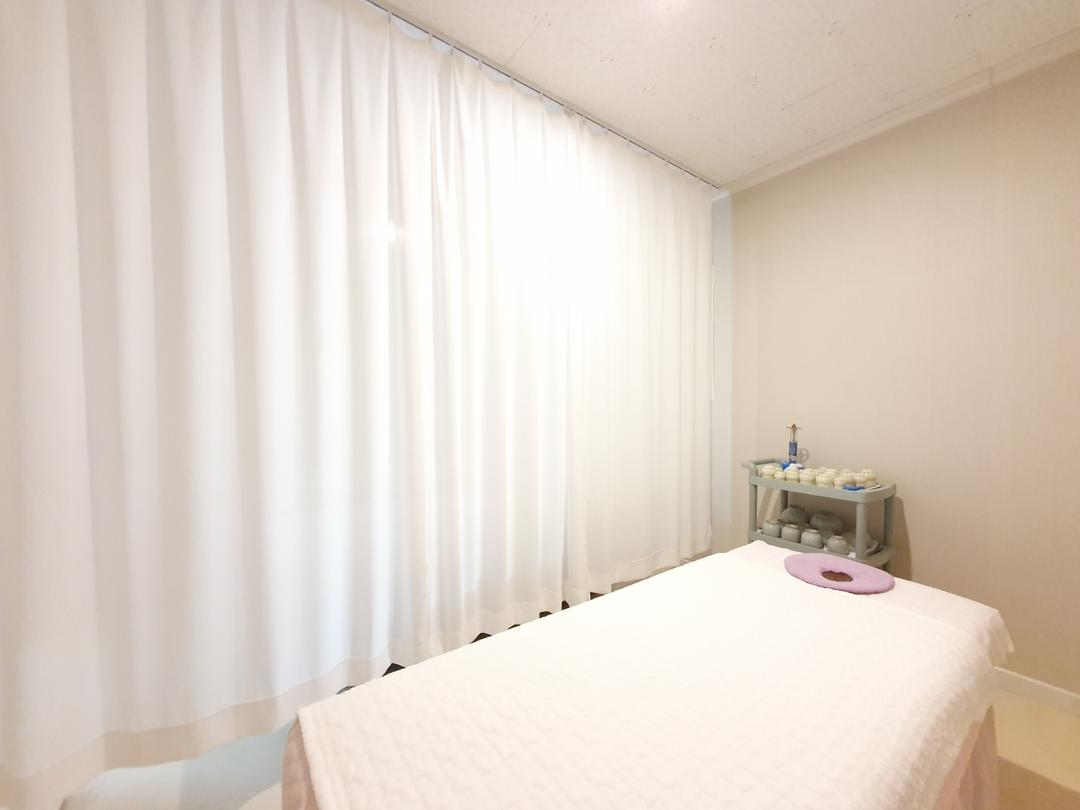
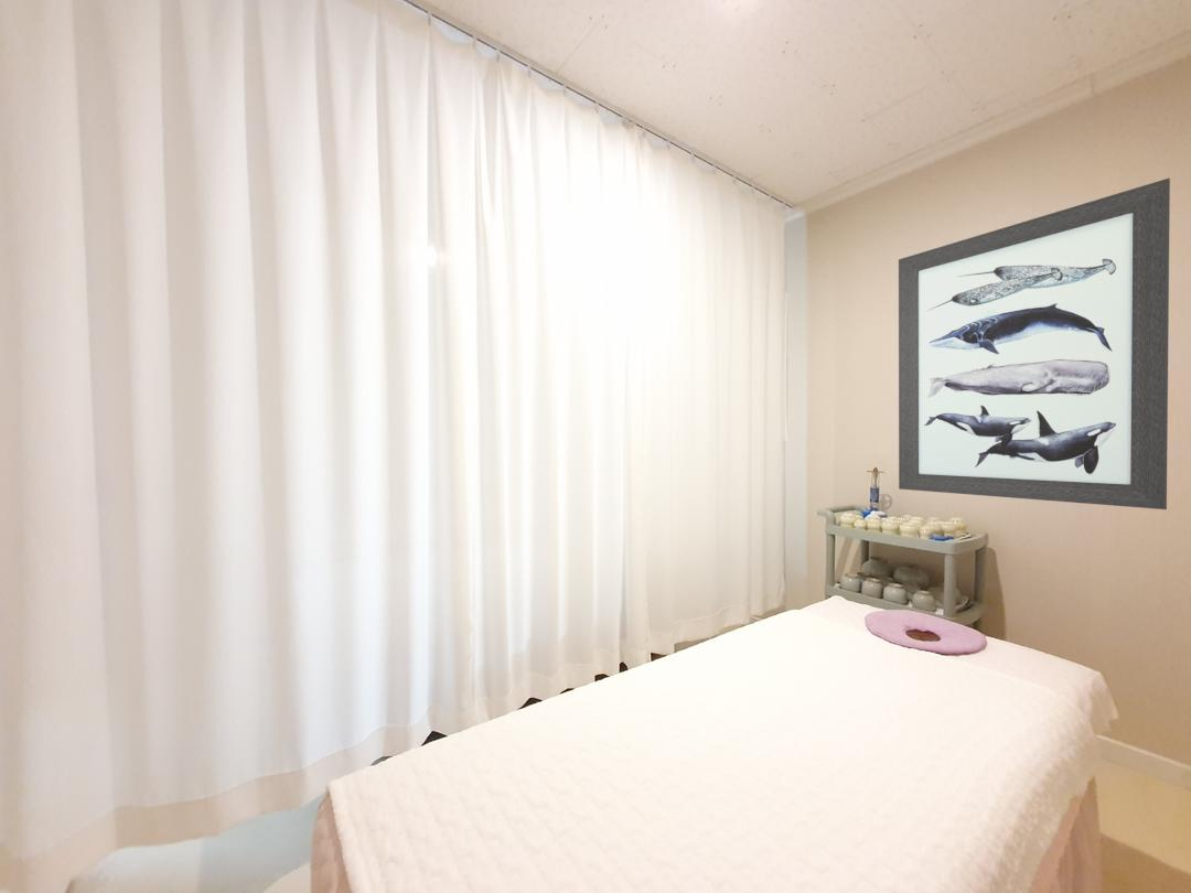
+ wall art [898,177,1171,510]
